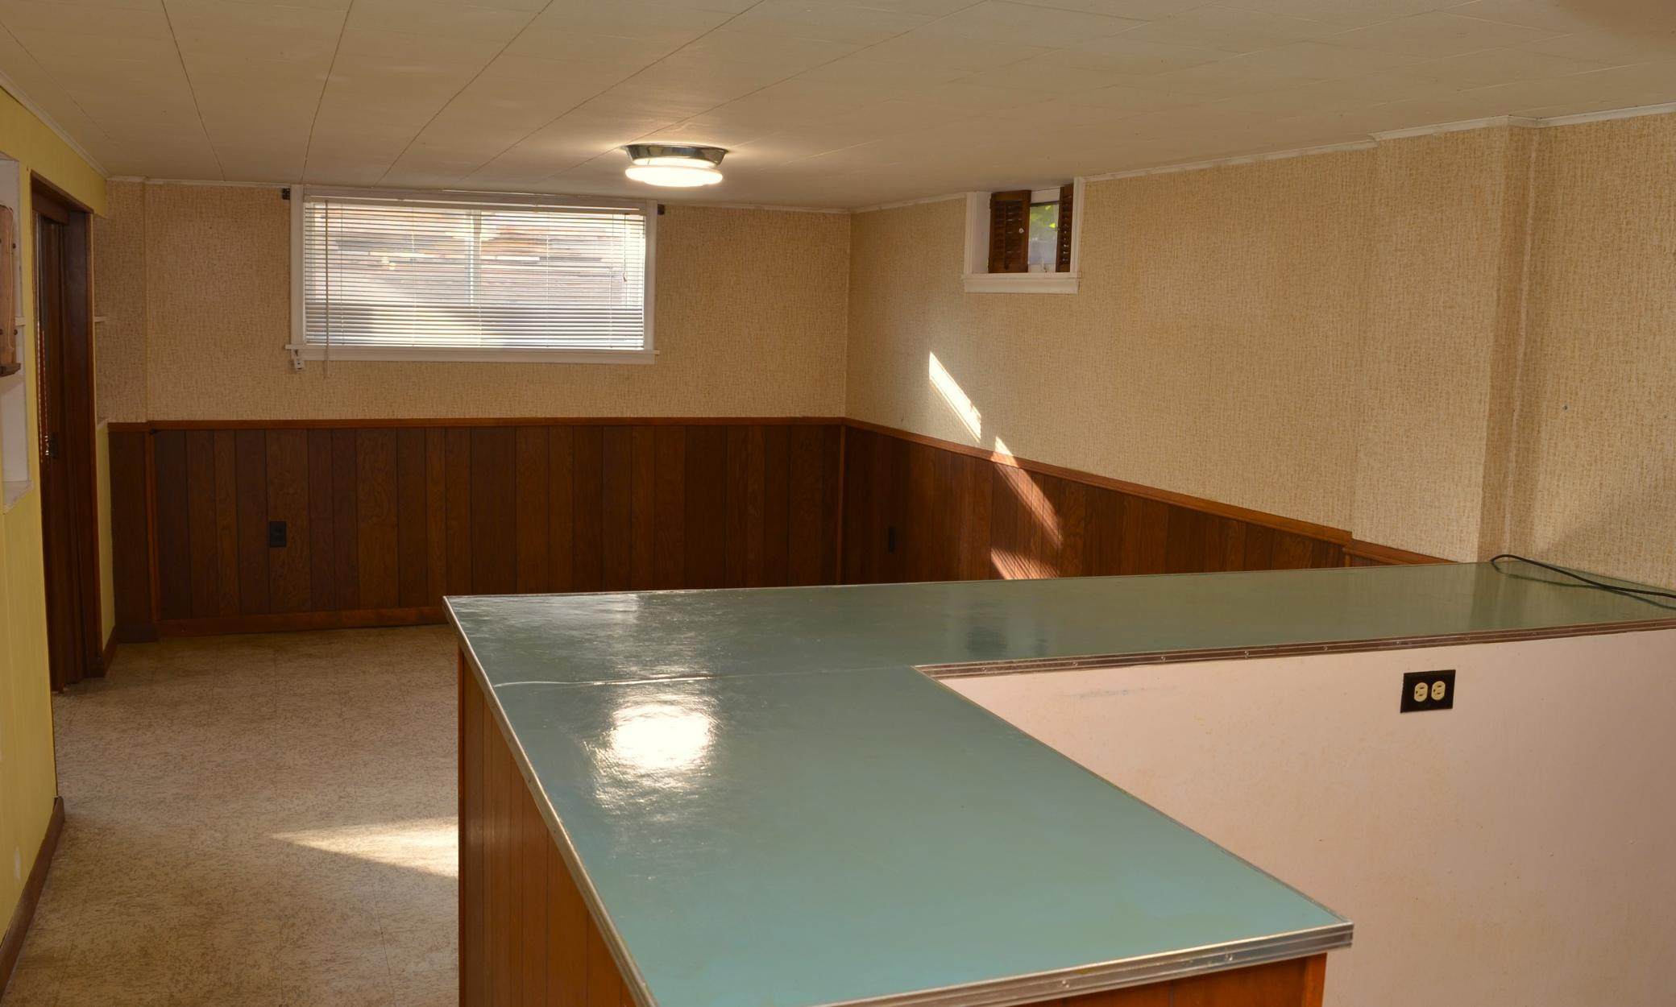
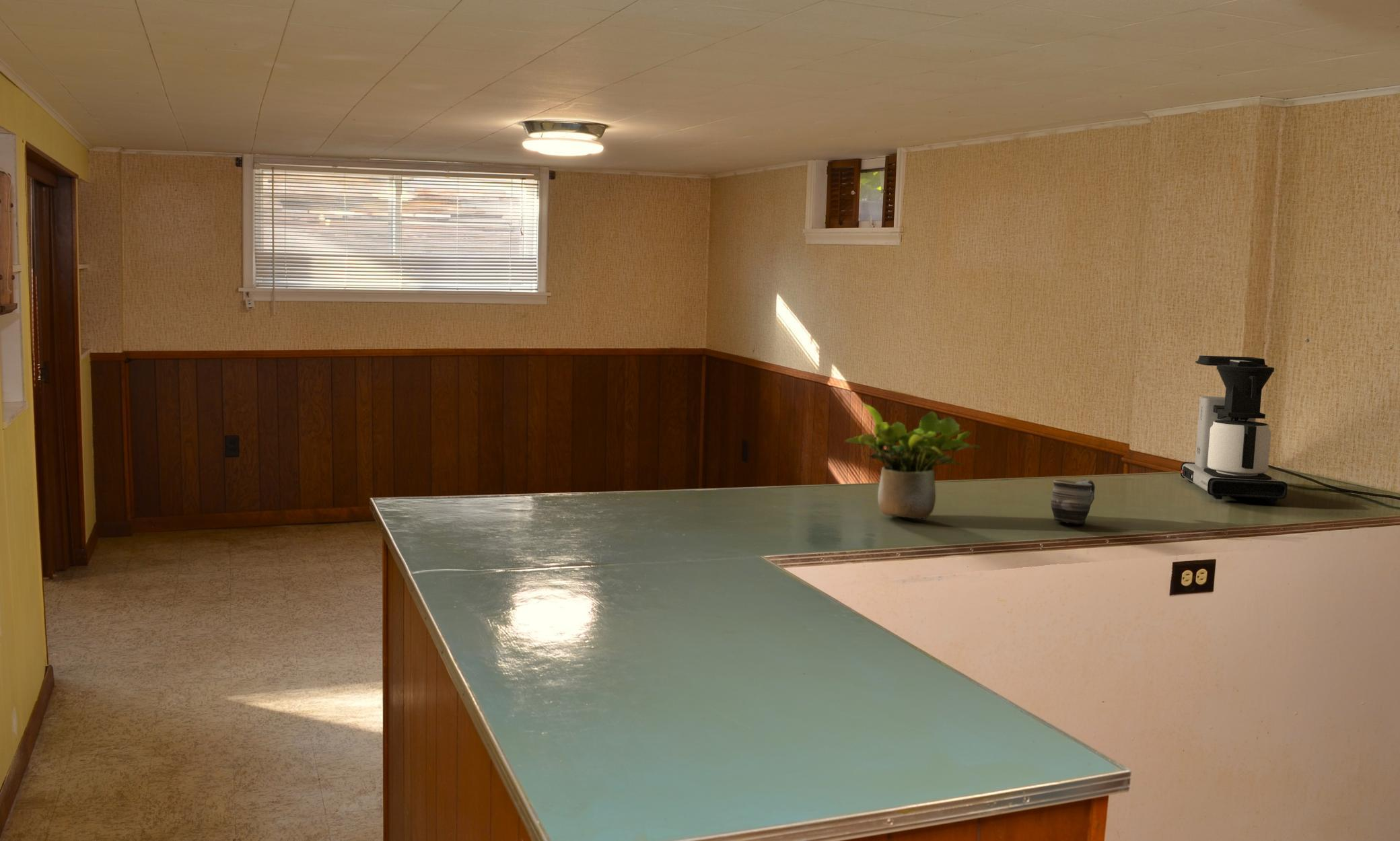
+ potted plant [845,402,981,519]
+ coffee maker [1180,355,1288,503]
+ mug [1051,478,1096,525]
